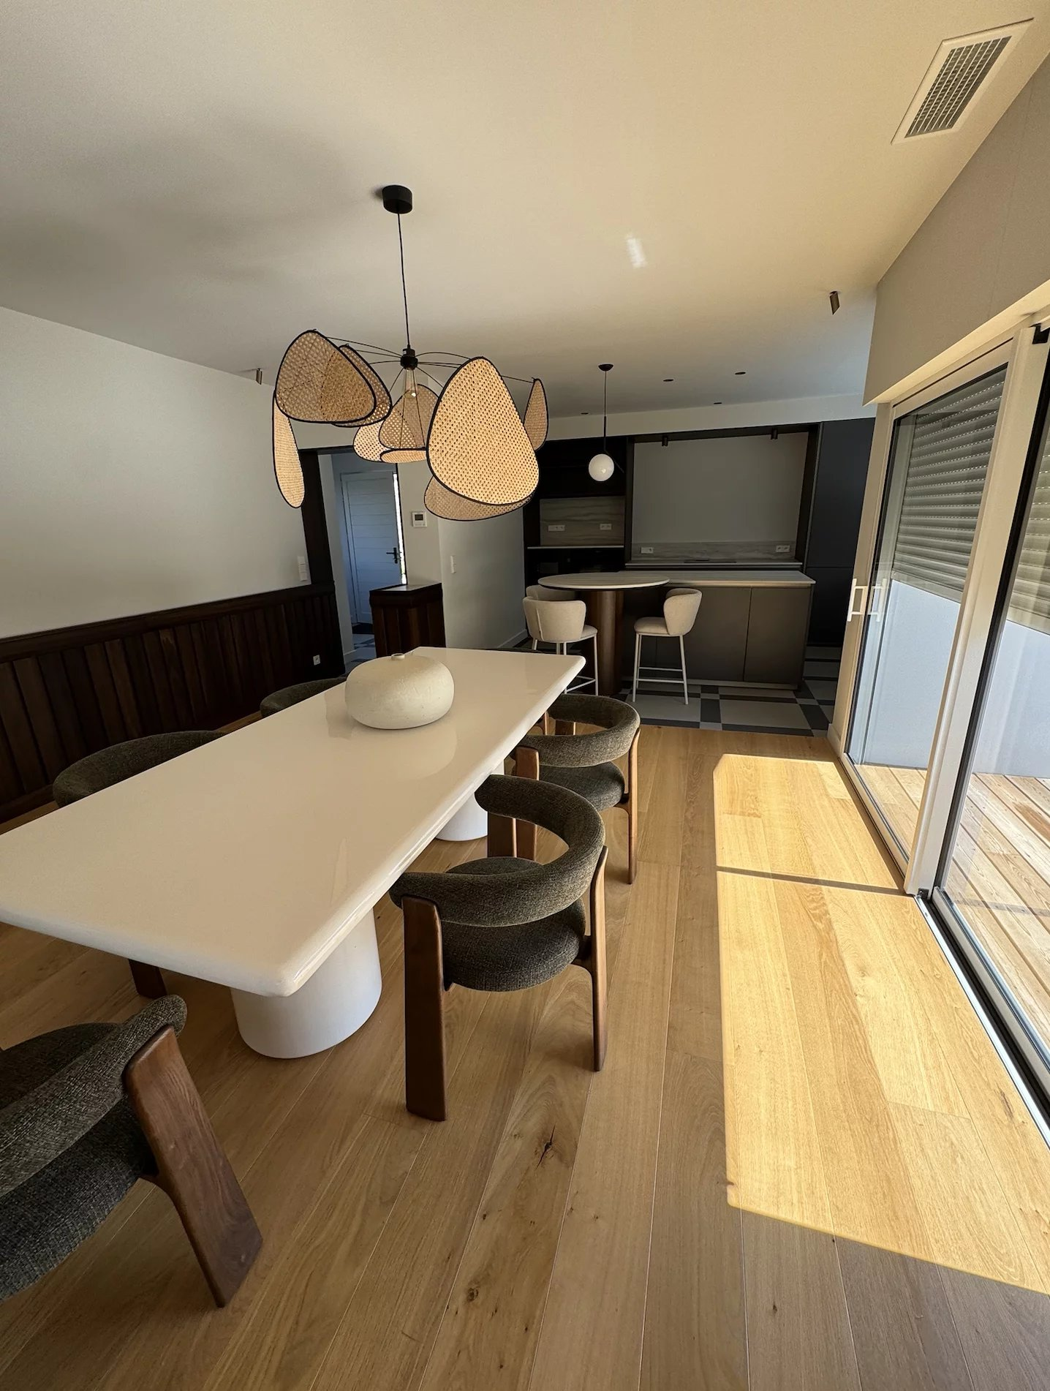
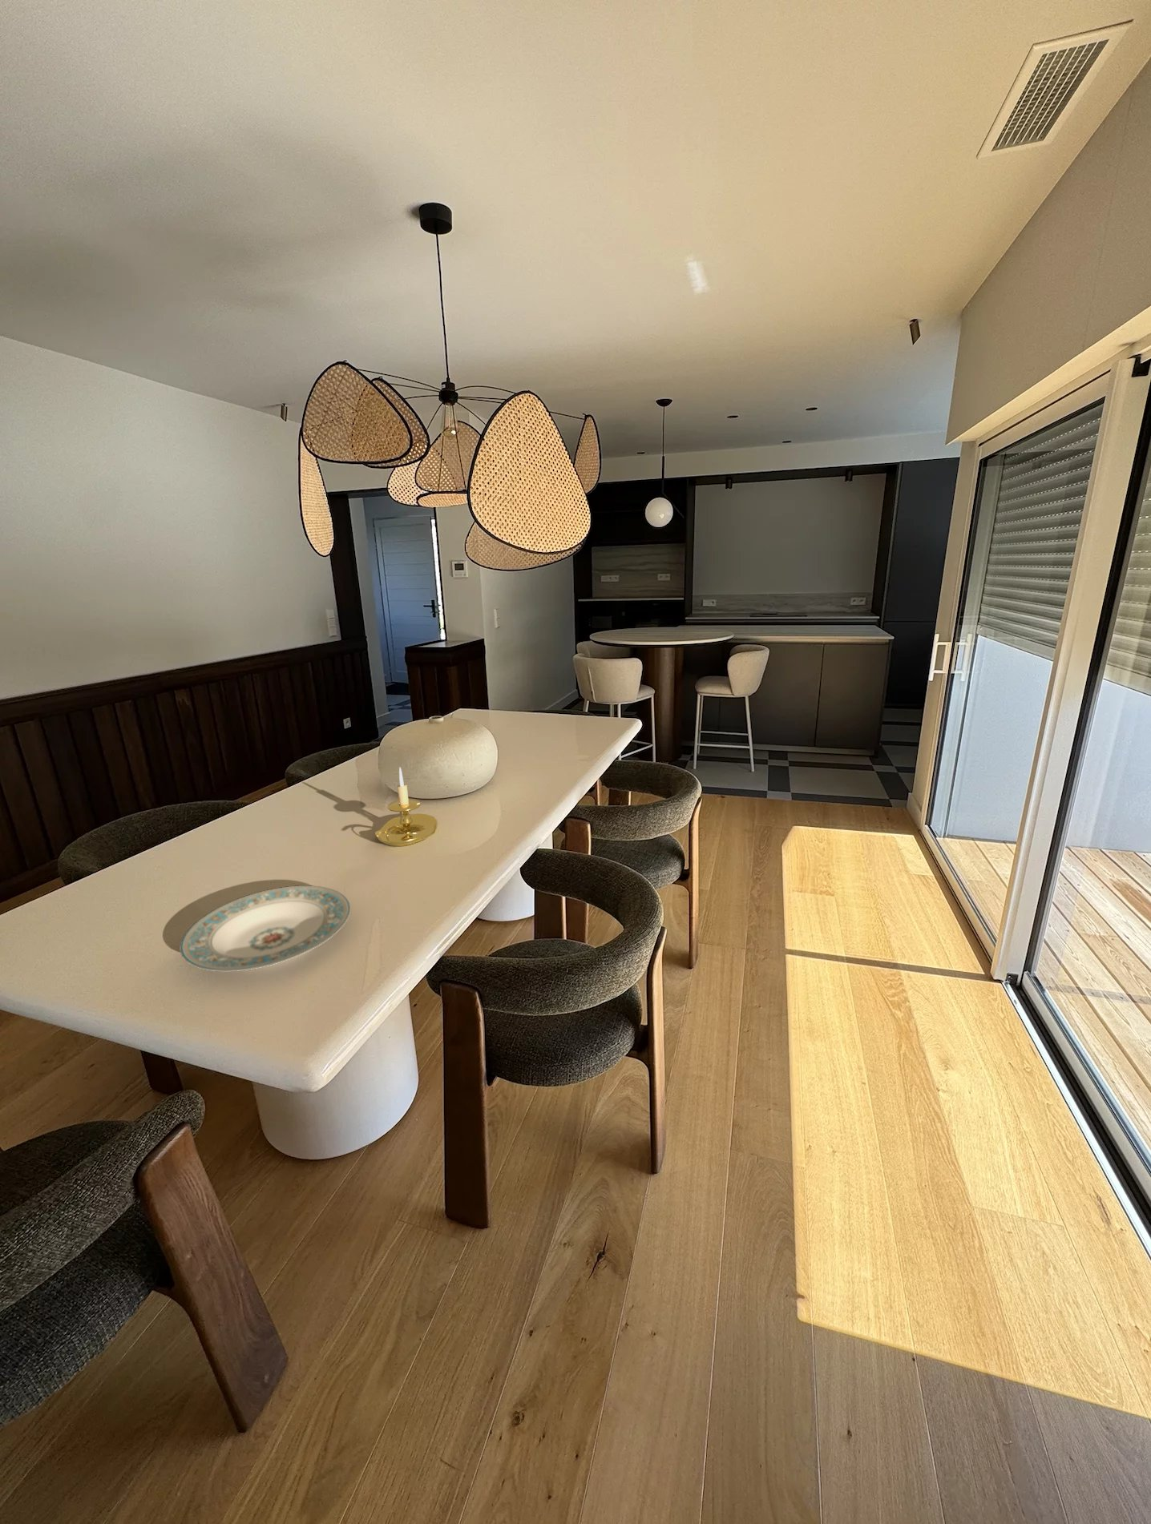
+ plate [180,885,351,972]
+ candle holder [375,766,439,847]
